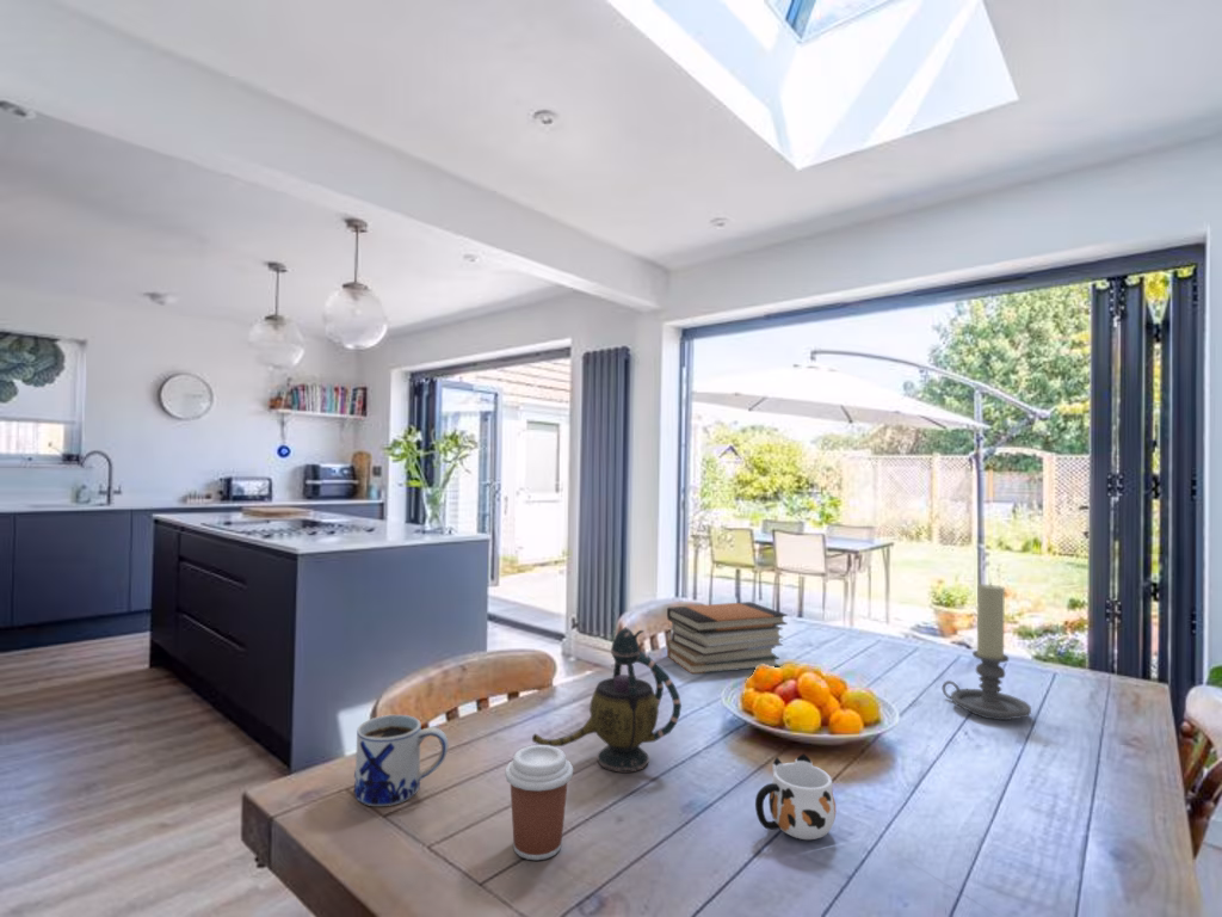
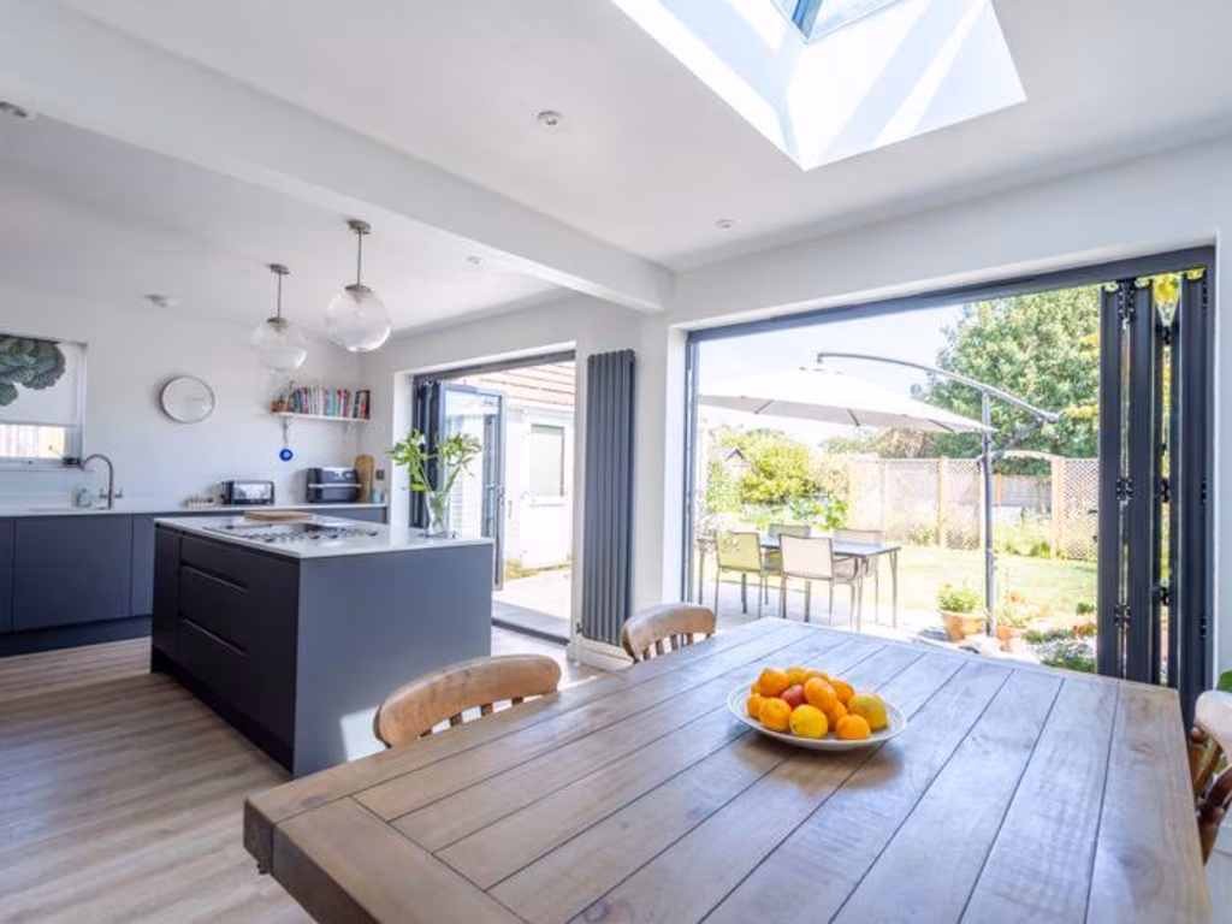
- book stack [666,601,789,675]
- candle holder [942,583,1032,721]
- mug [754,752,837,841]
- mug [353,714,450,807]
- teapot [531,626,683,773]
- coffee cup [504,744,574,861]
